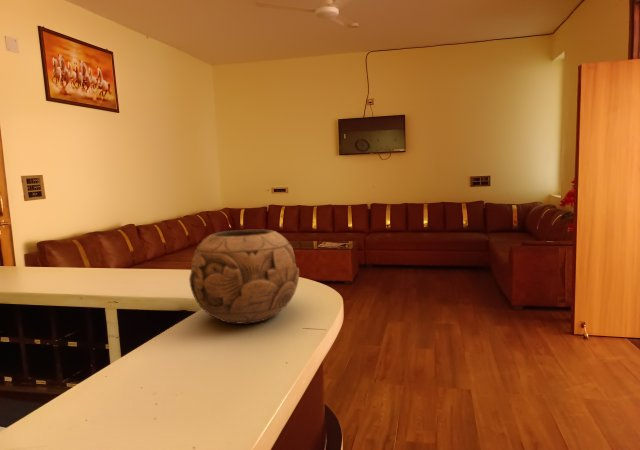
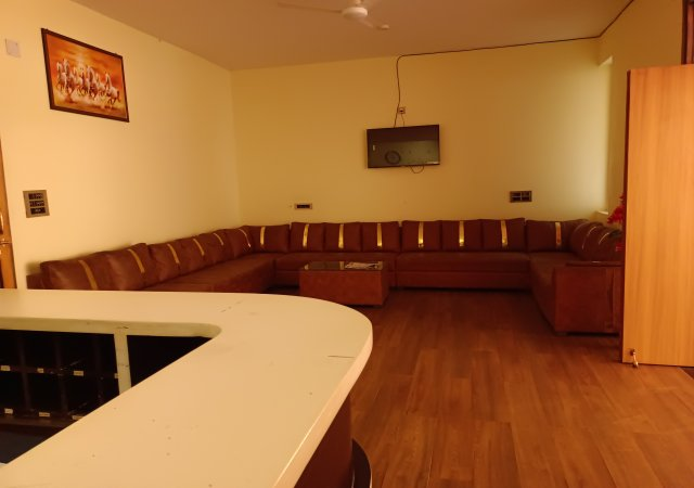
- decorative bowl [188,229,300,325]
